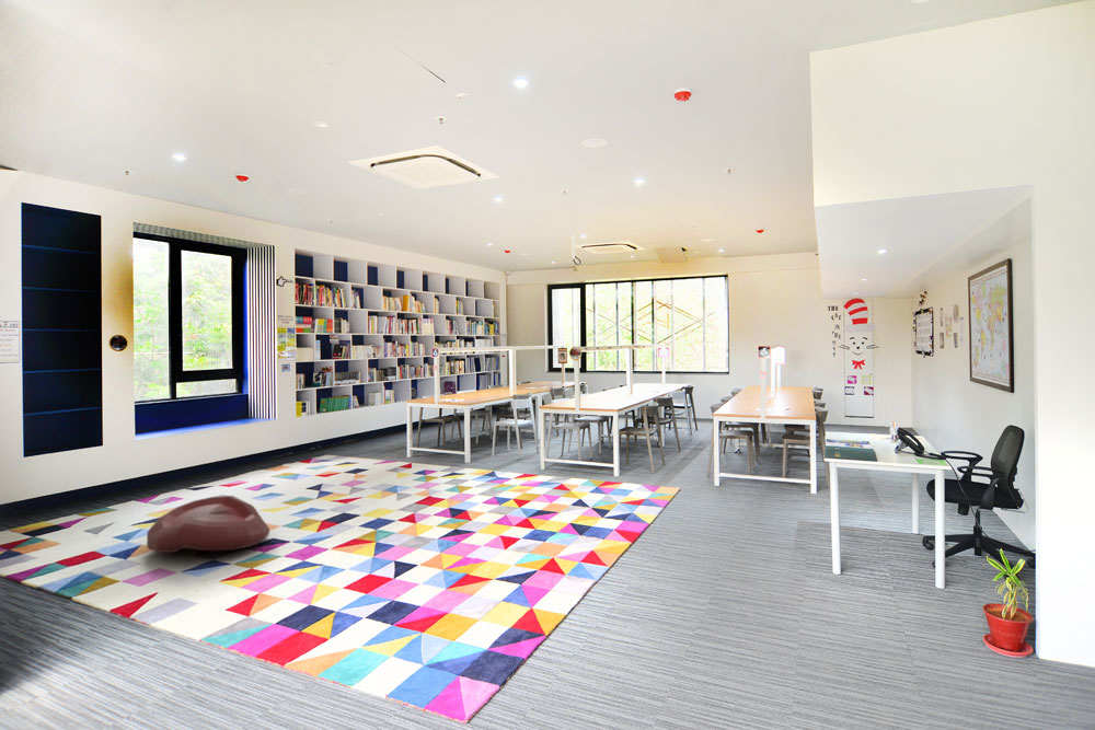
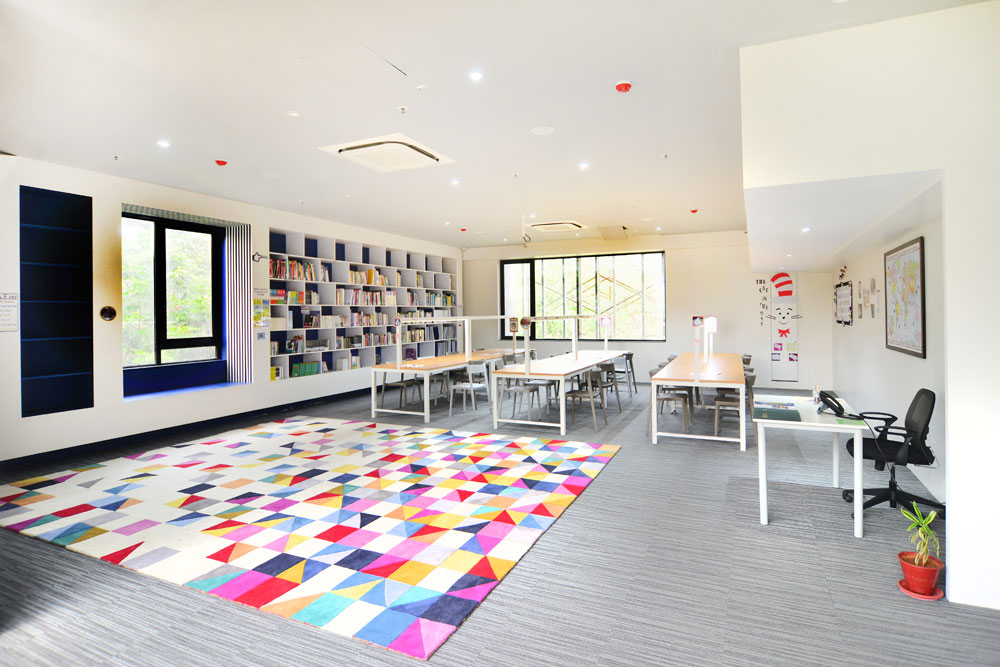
- bowl [146,495,270,554]
